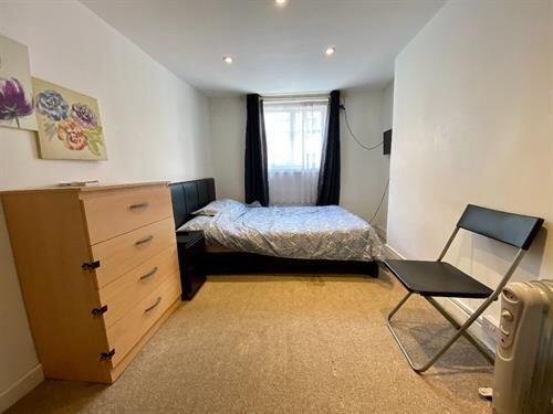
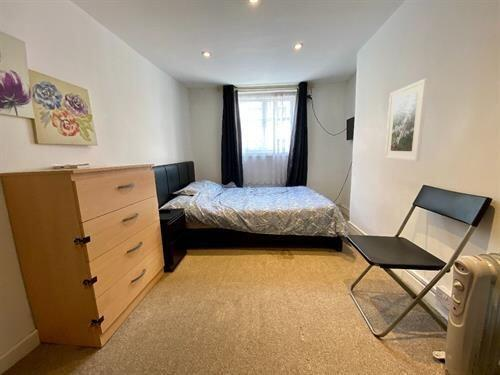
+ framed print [384,78,429,162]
